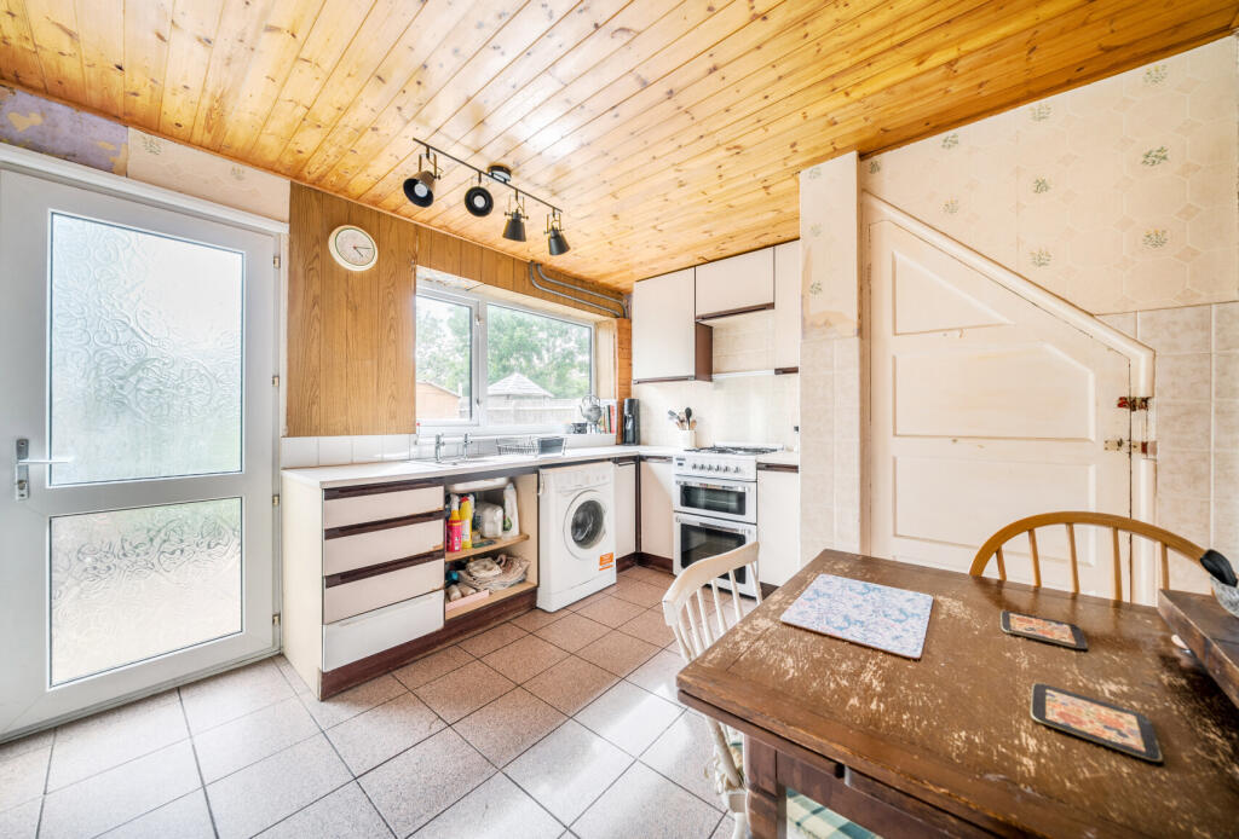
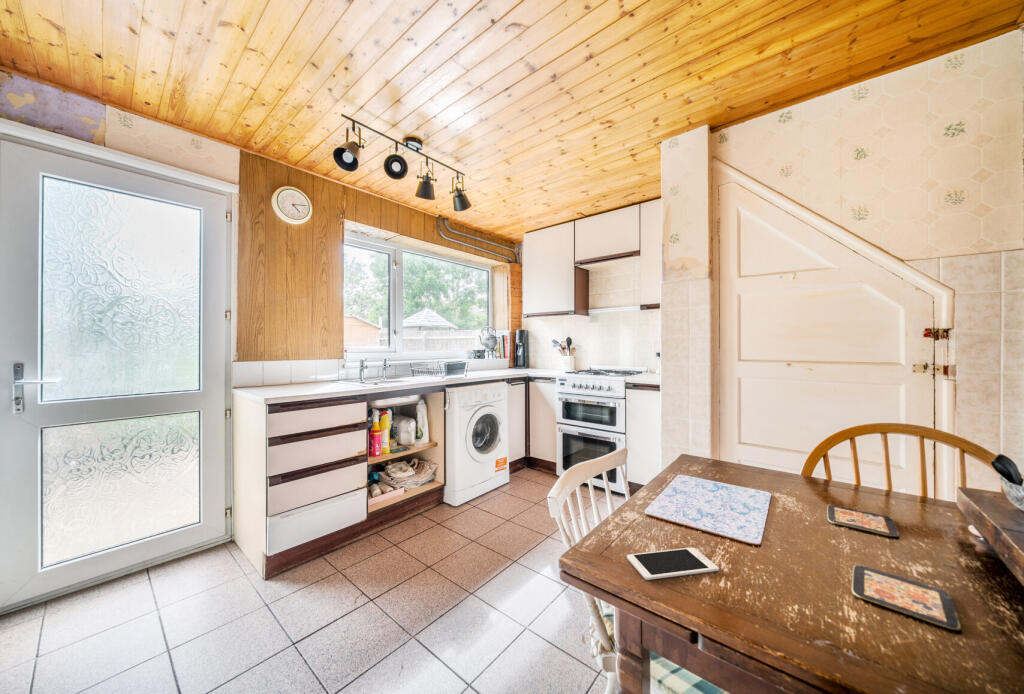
+ cell phone [626,547,720,581]
